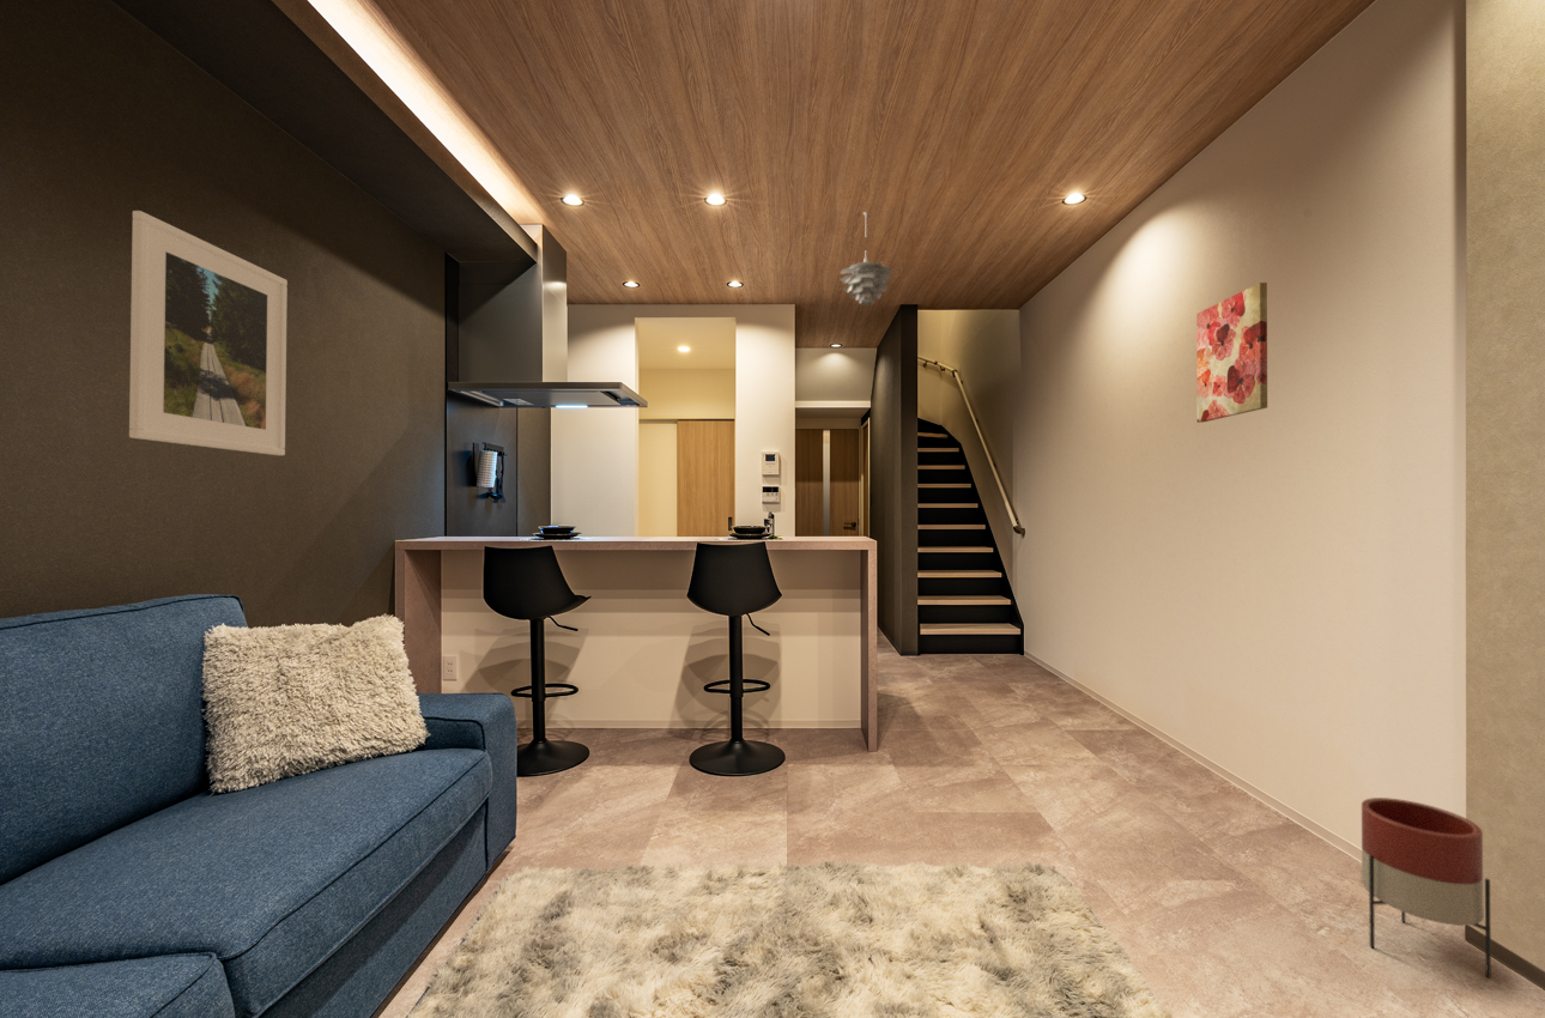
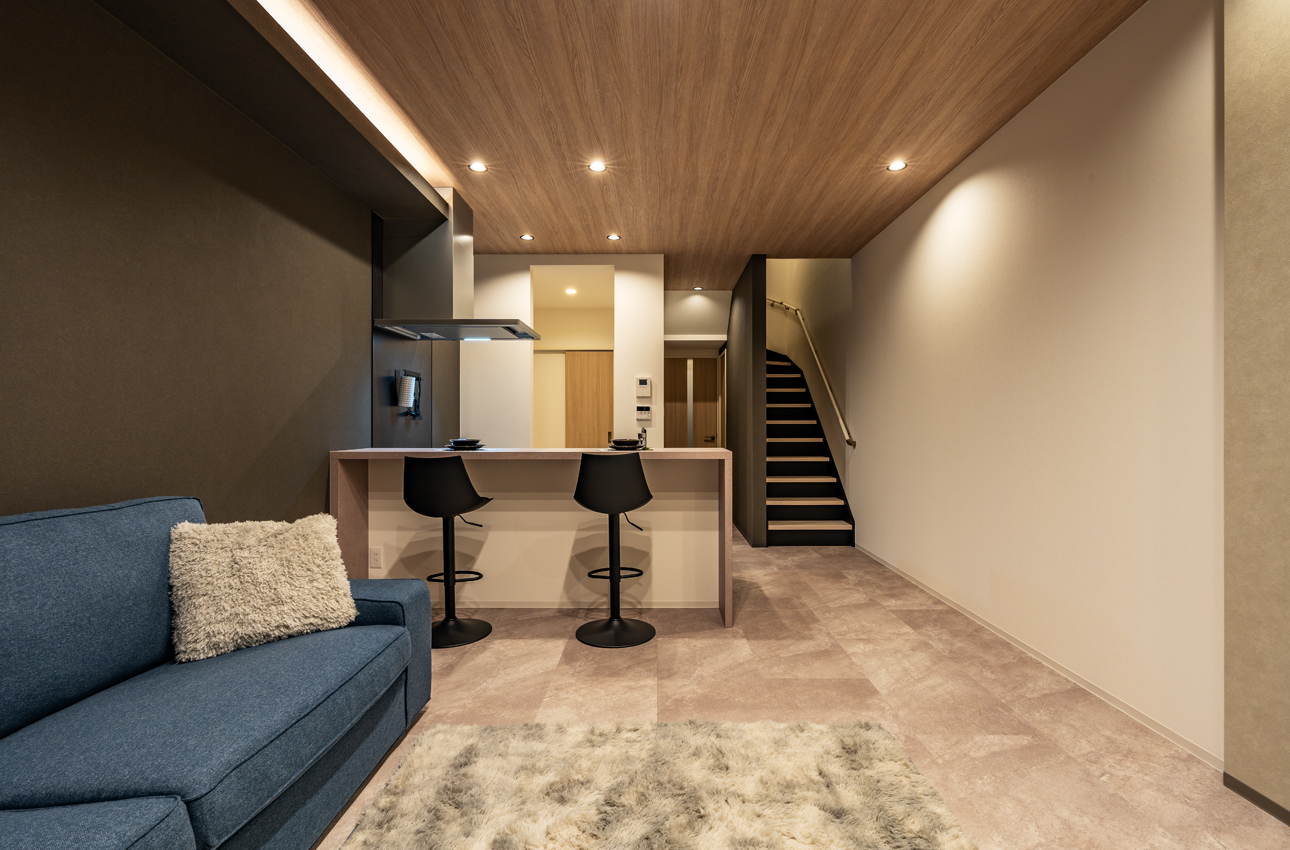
- pendant light [838,211,893,307]
- wall art [1195,281,1268,424]
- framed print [128,210,289,456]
- planter [1361,796,1492,980]
